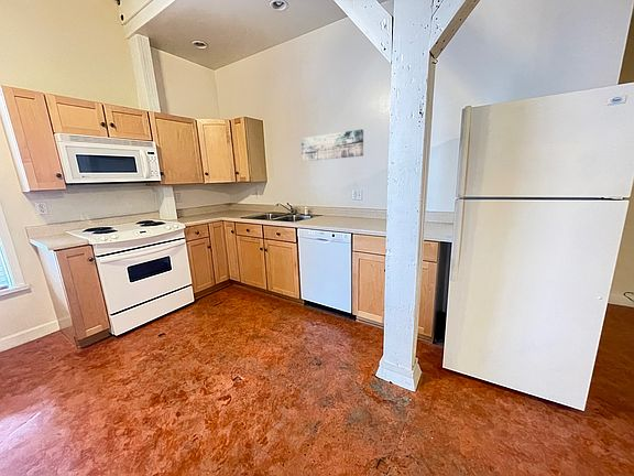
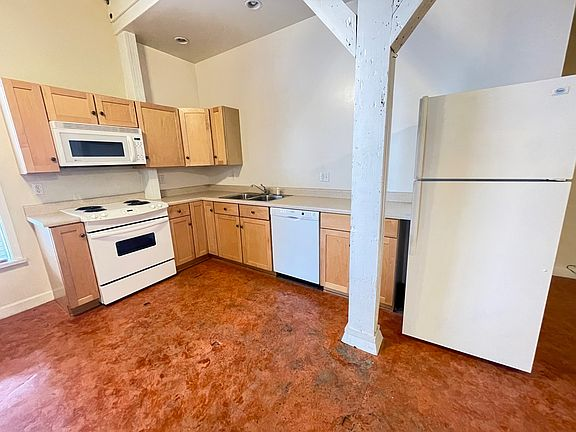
- wall art [300,129,364,162]
